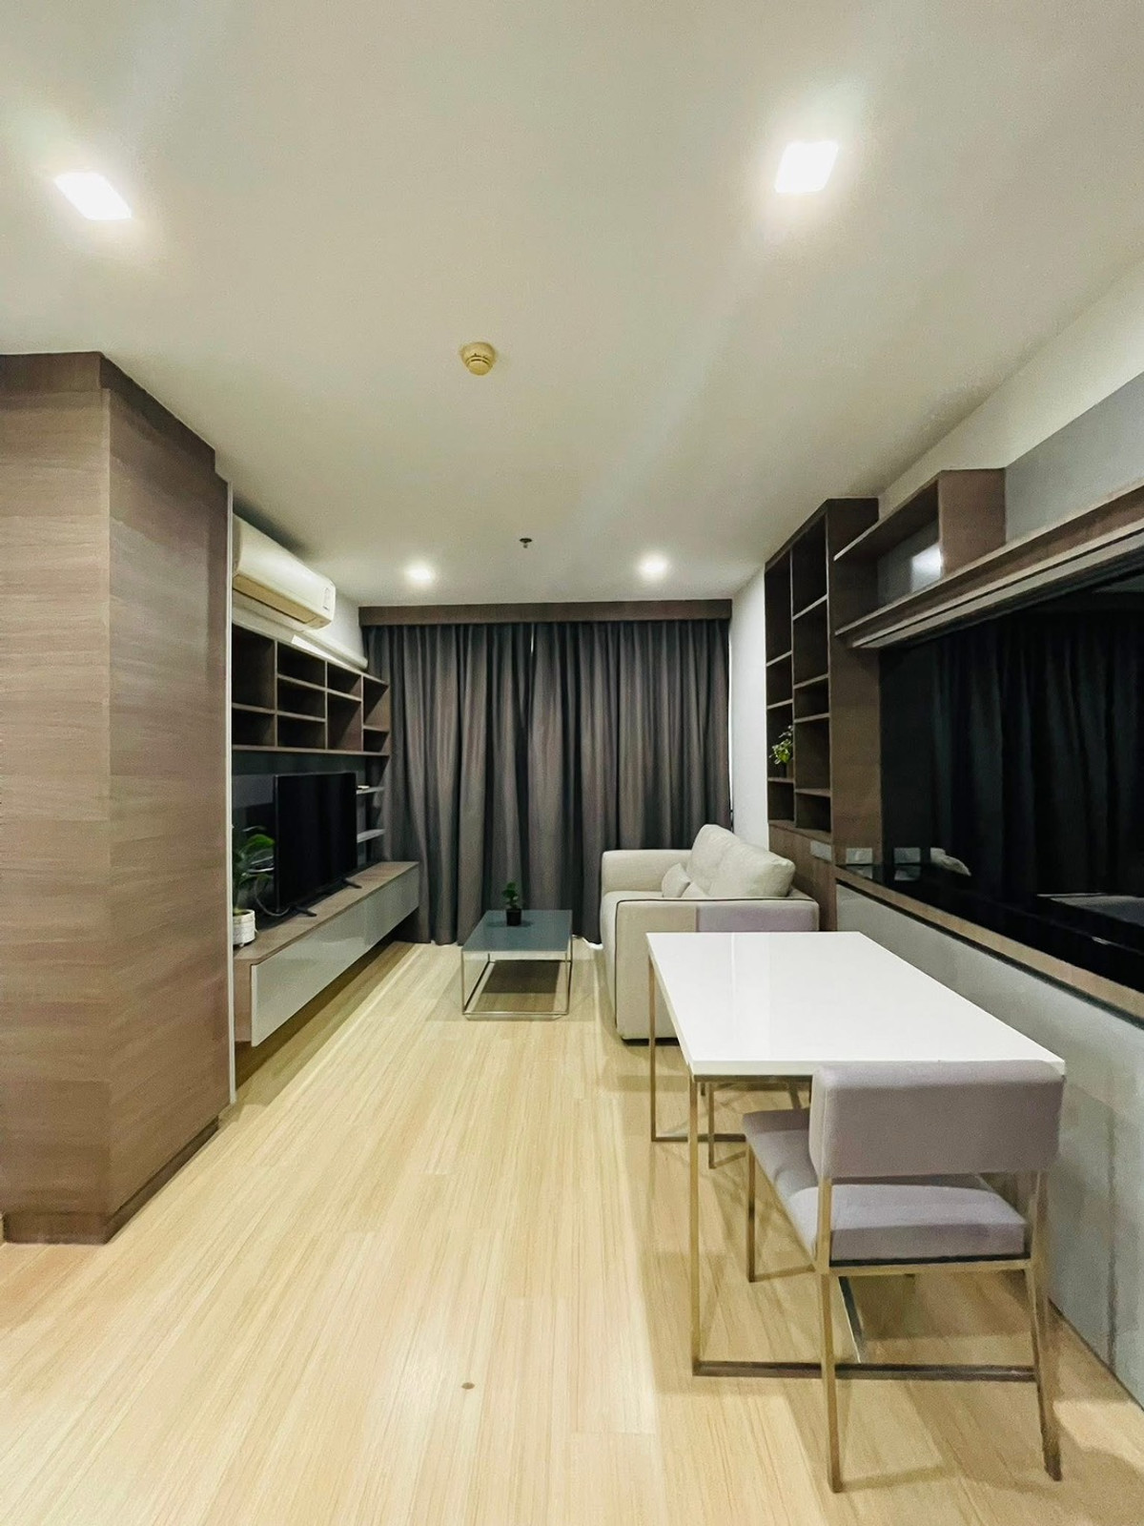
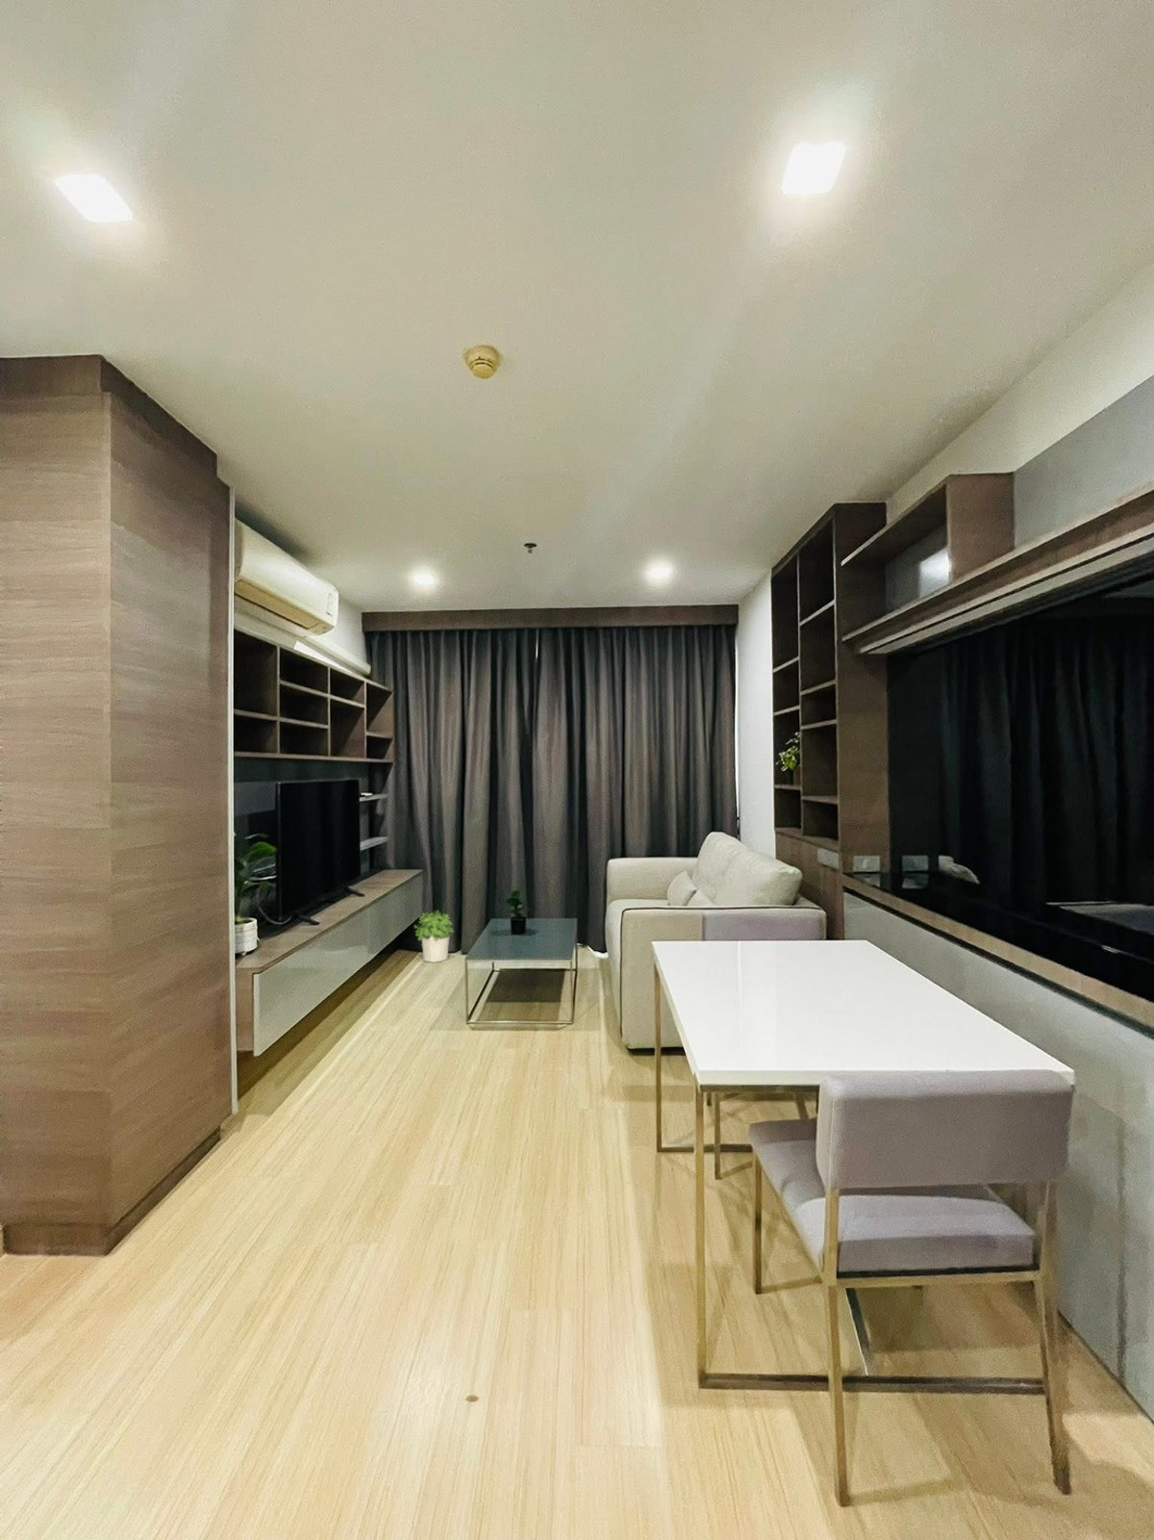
+ potted plant [412,909,455,964]
